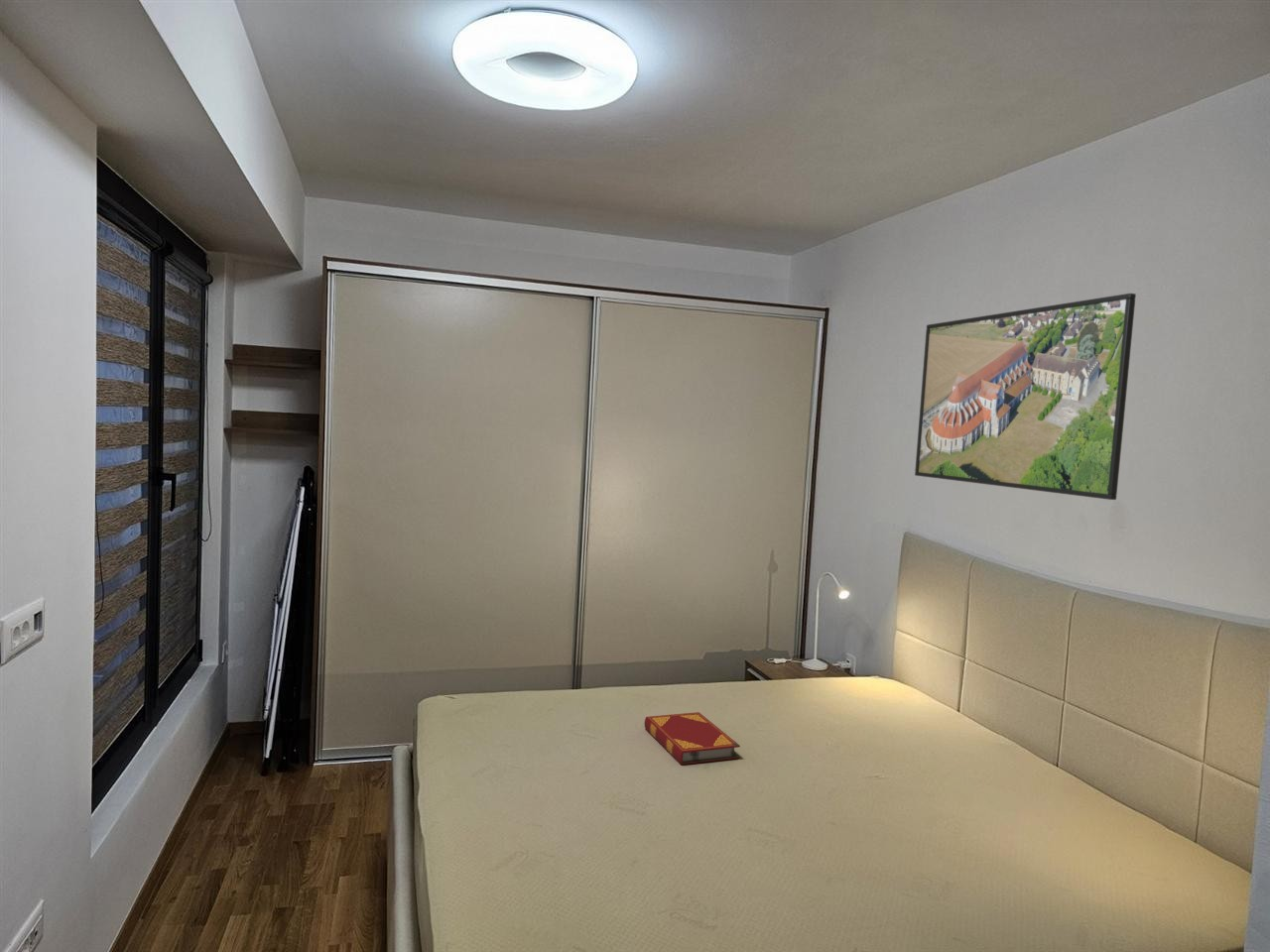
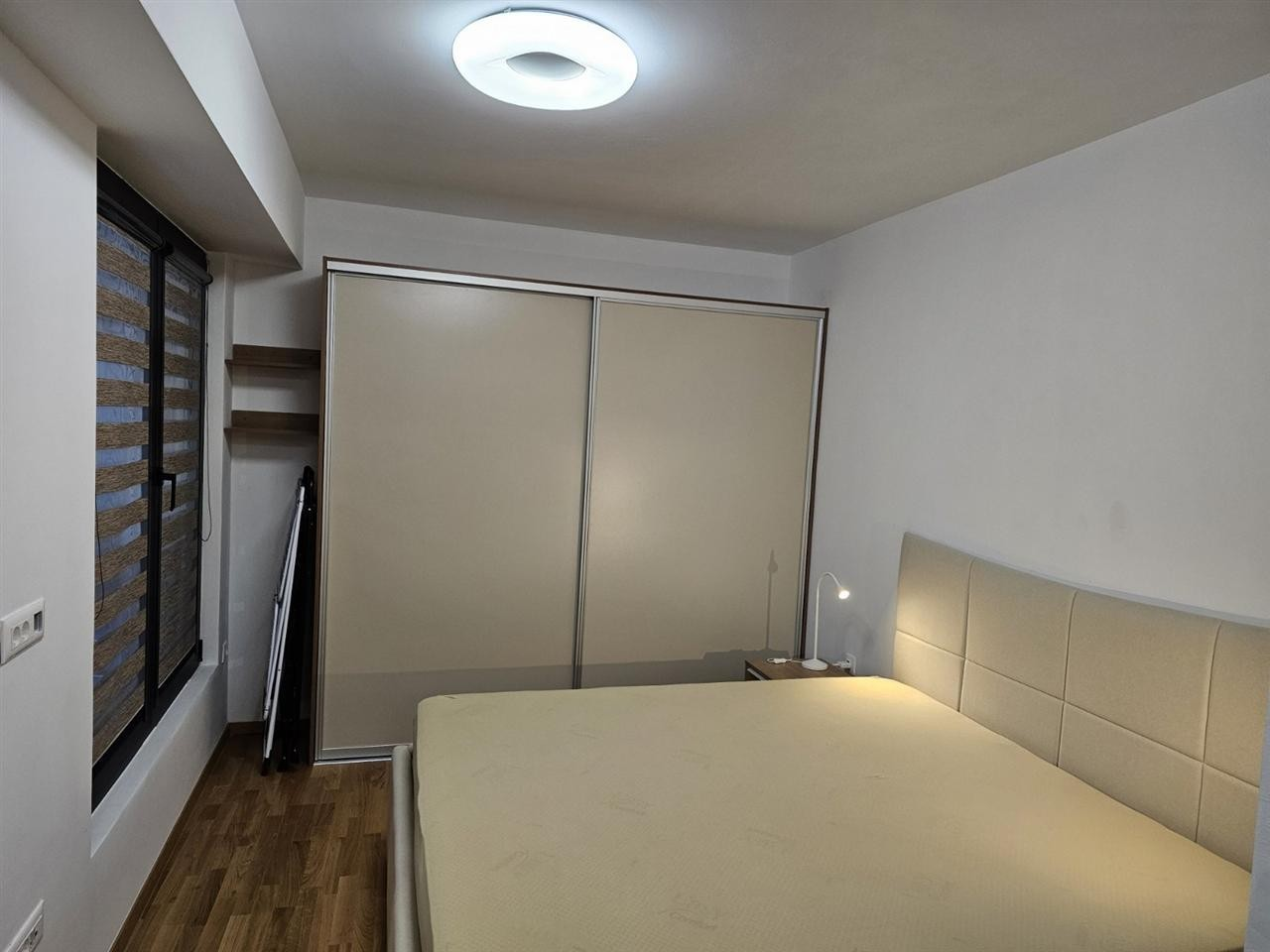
- hardback book [644,711,741,766]
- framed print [914,293,1137,501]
